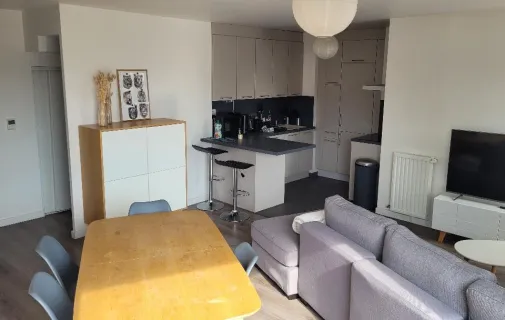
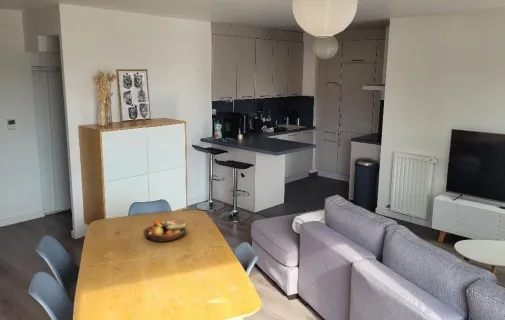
+ fruit bowl [142,219,188,243]
